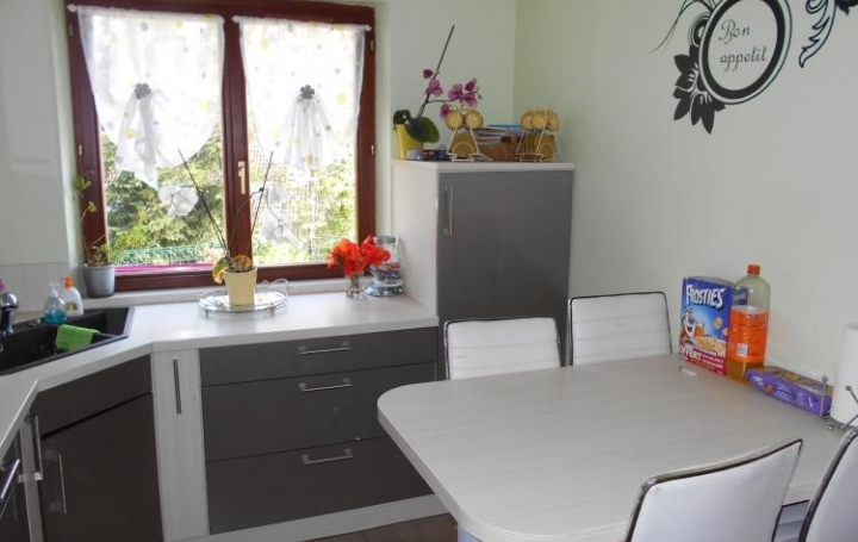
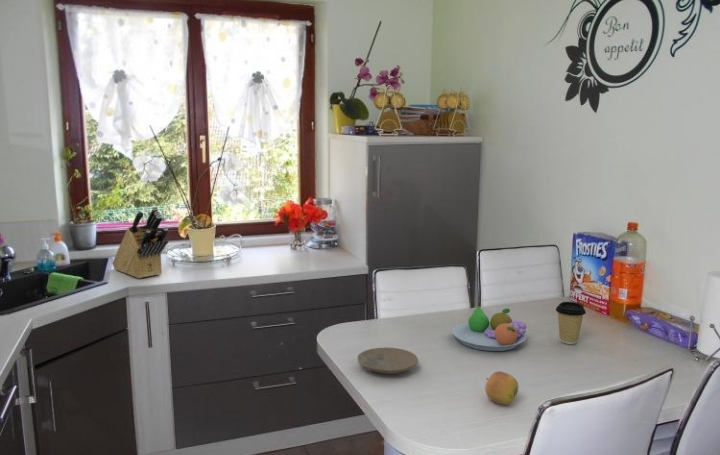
+ coffee cup [555,301,587,345]
+ apple [484,370,520,405]
+ plate [357,346,419,375]
+ knife block [111,206,169,279]
+ fruit bowl [451,305,528,352]
